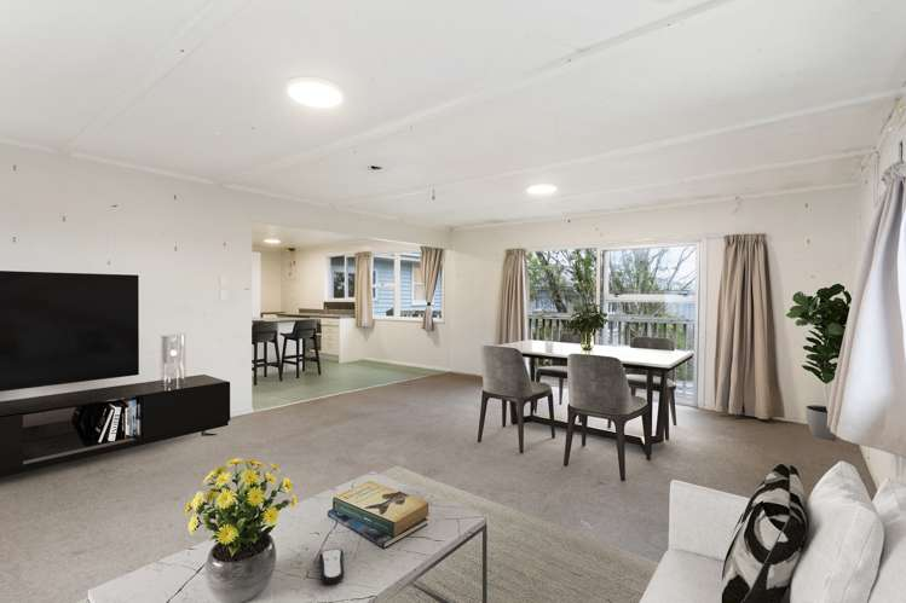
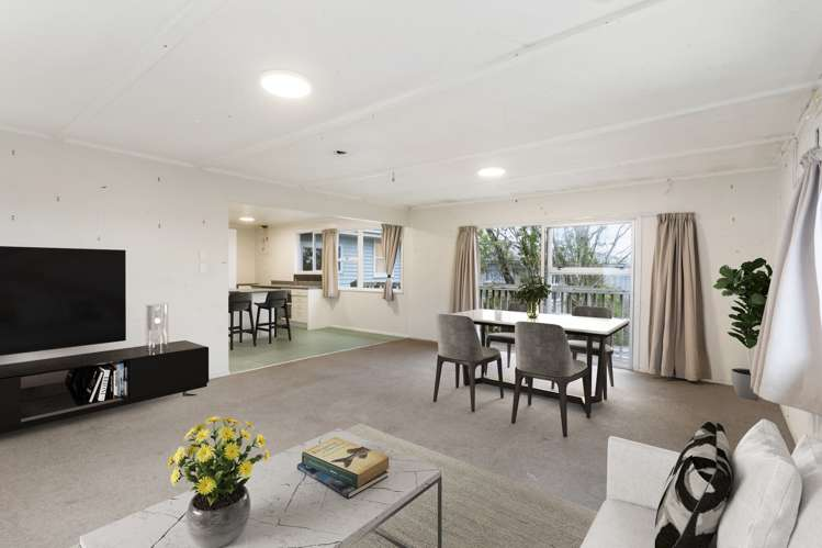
- remote control [318,547,346,585]
